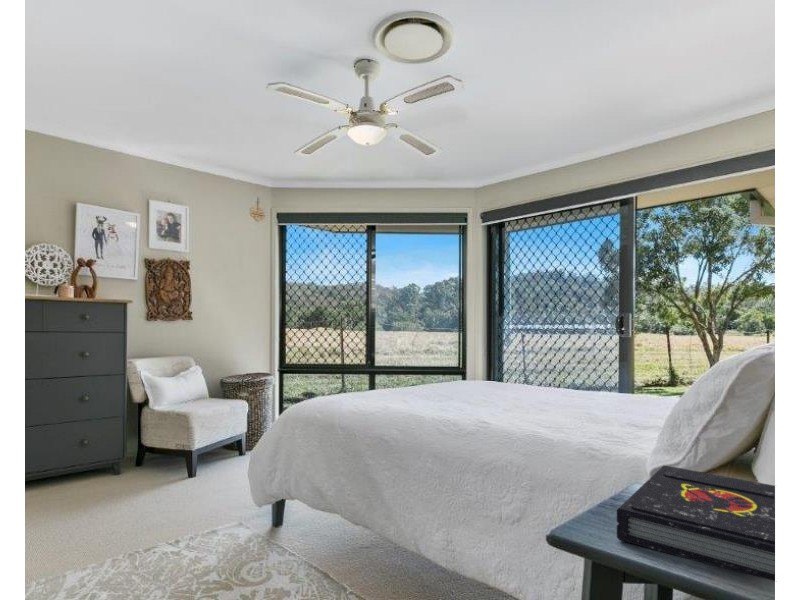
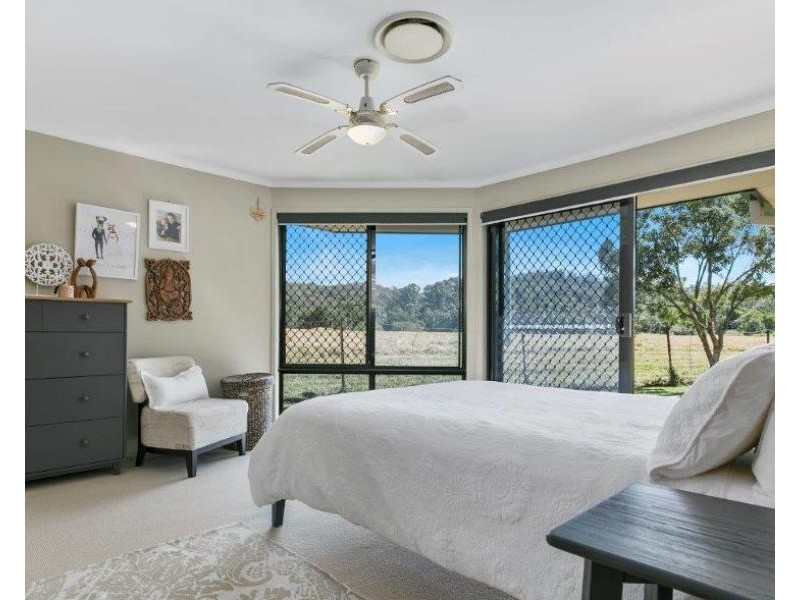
- book [616,464,776,582]
